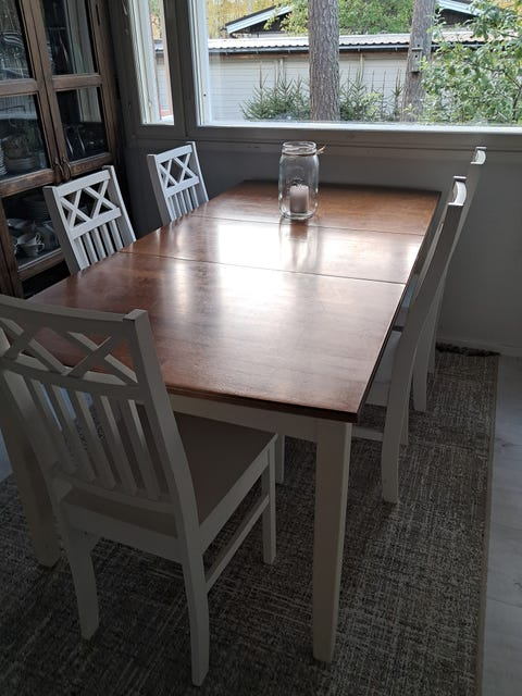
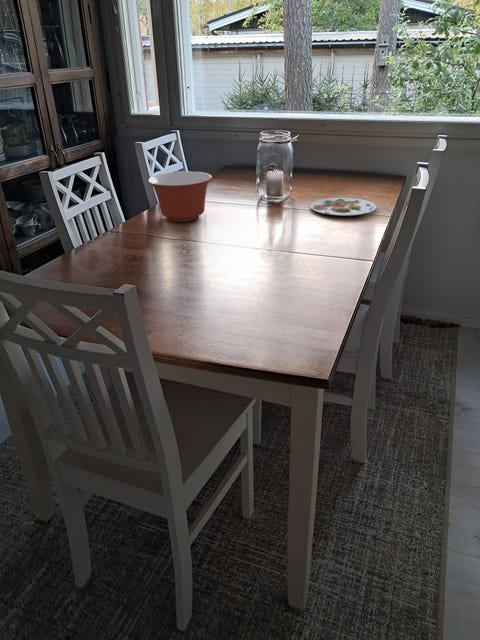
+ plate [309,197,377,217]
+ mixing bowl [147,171,213,223]
